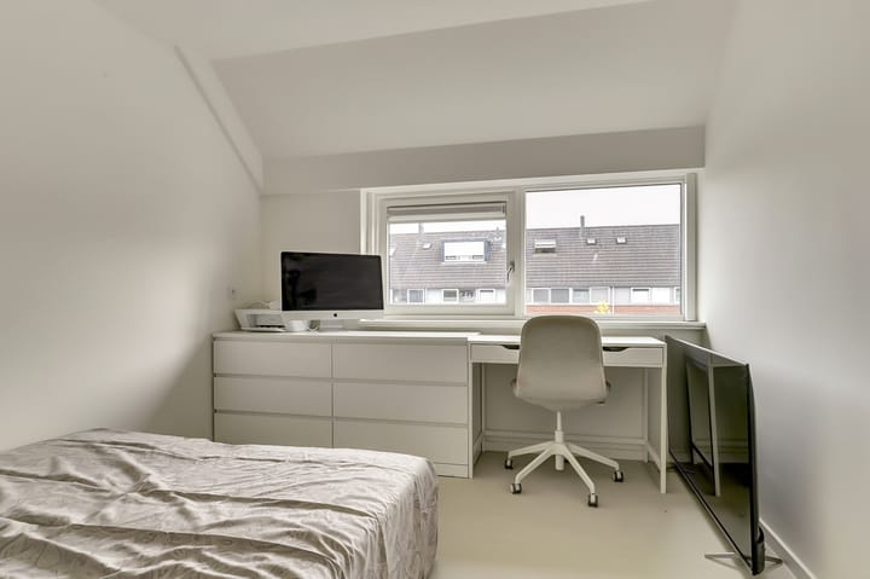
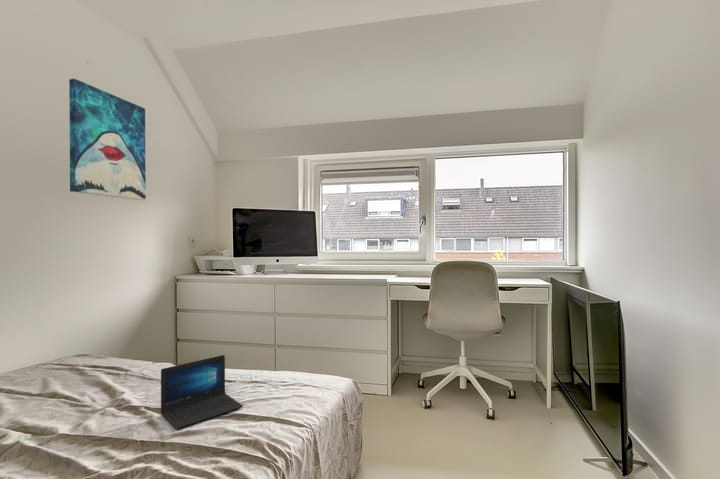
+ laptop [160,354,244,430]
+ wall art [68,78,147,201]
